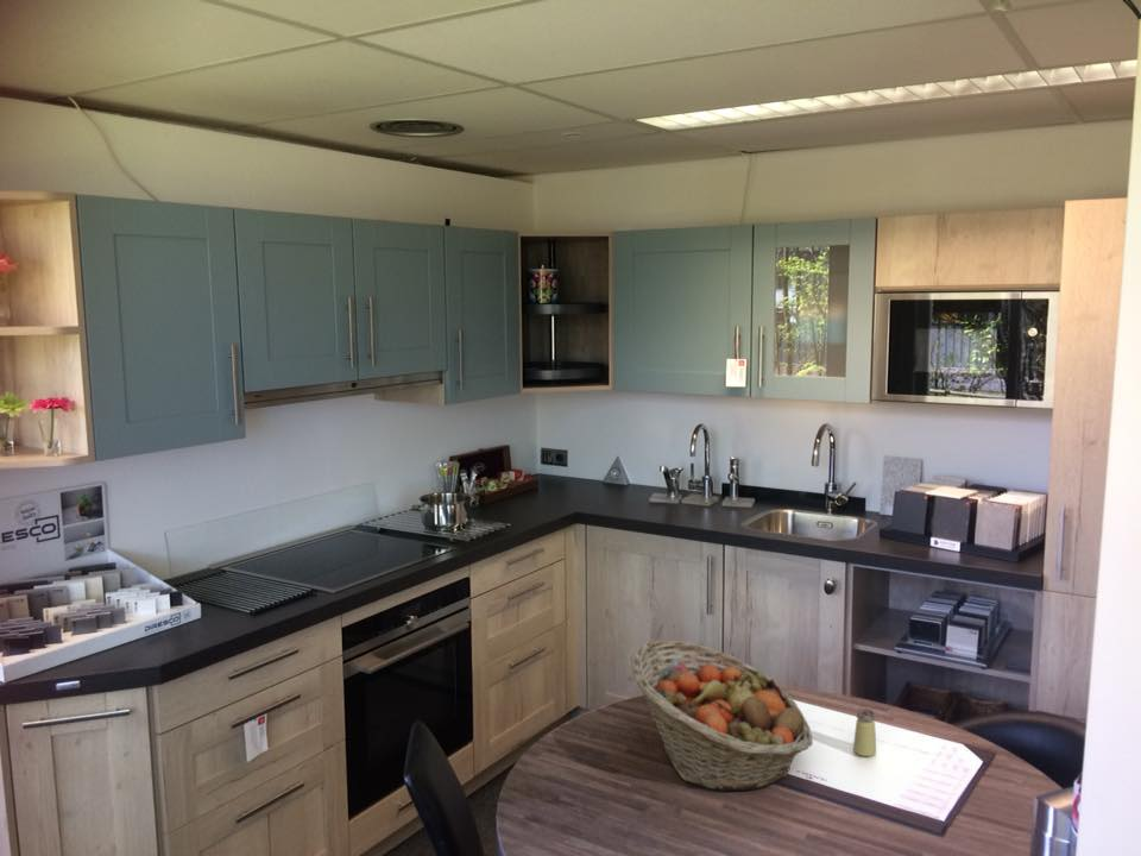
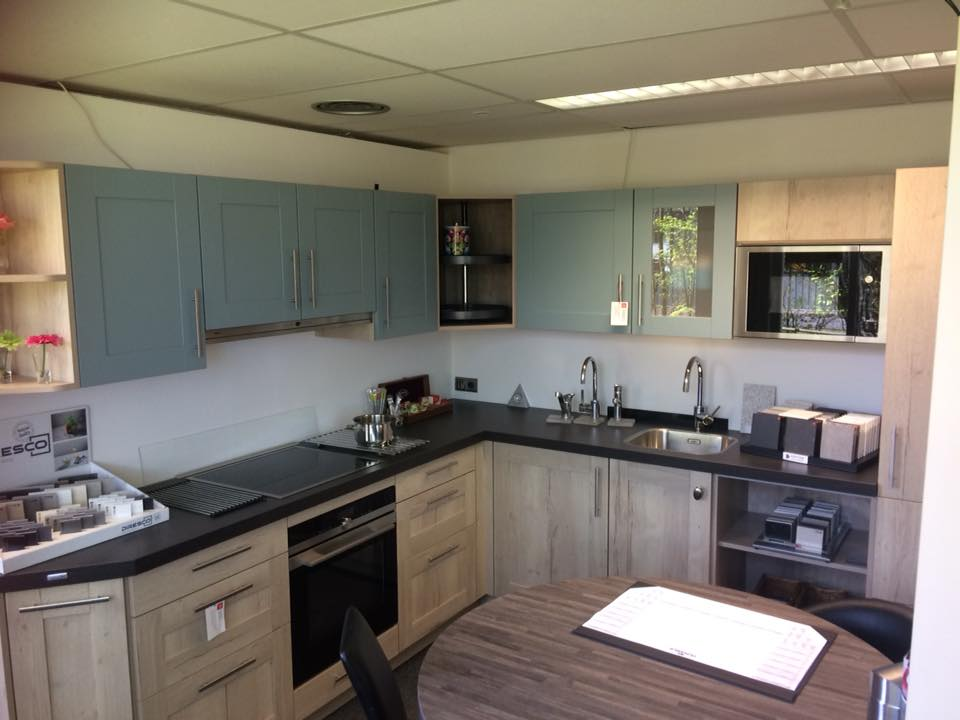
- fruit basket [630,638,814,792]
- saltshaker [852,707,877,757]
